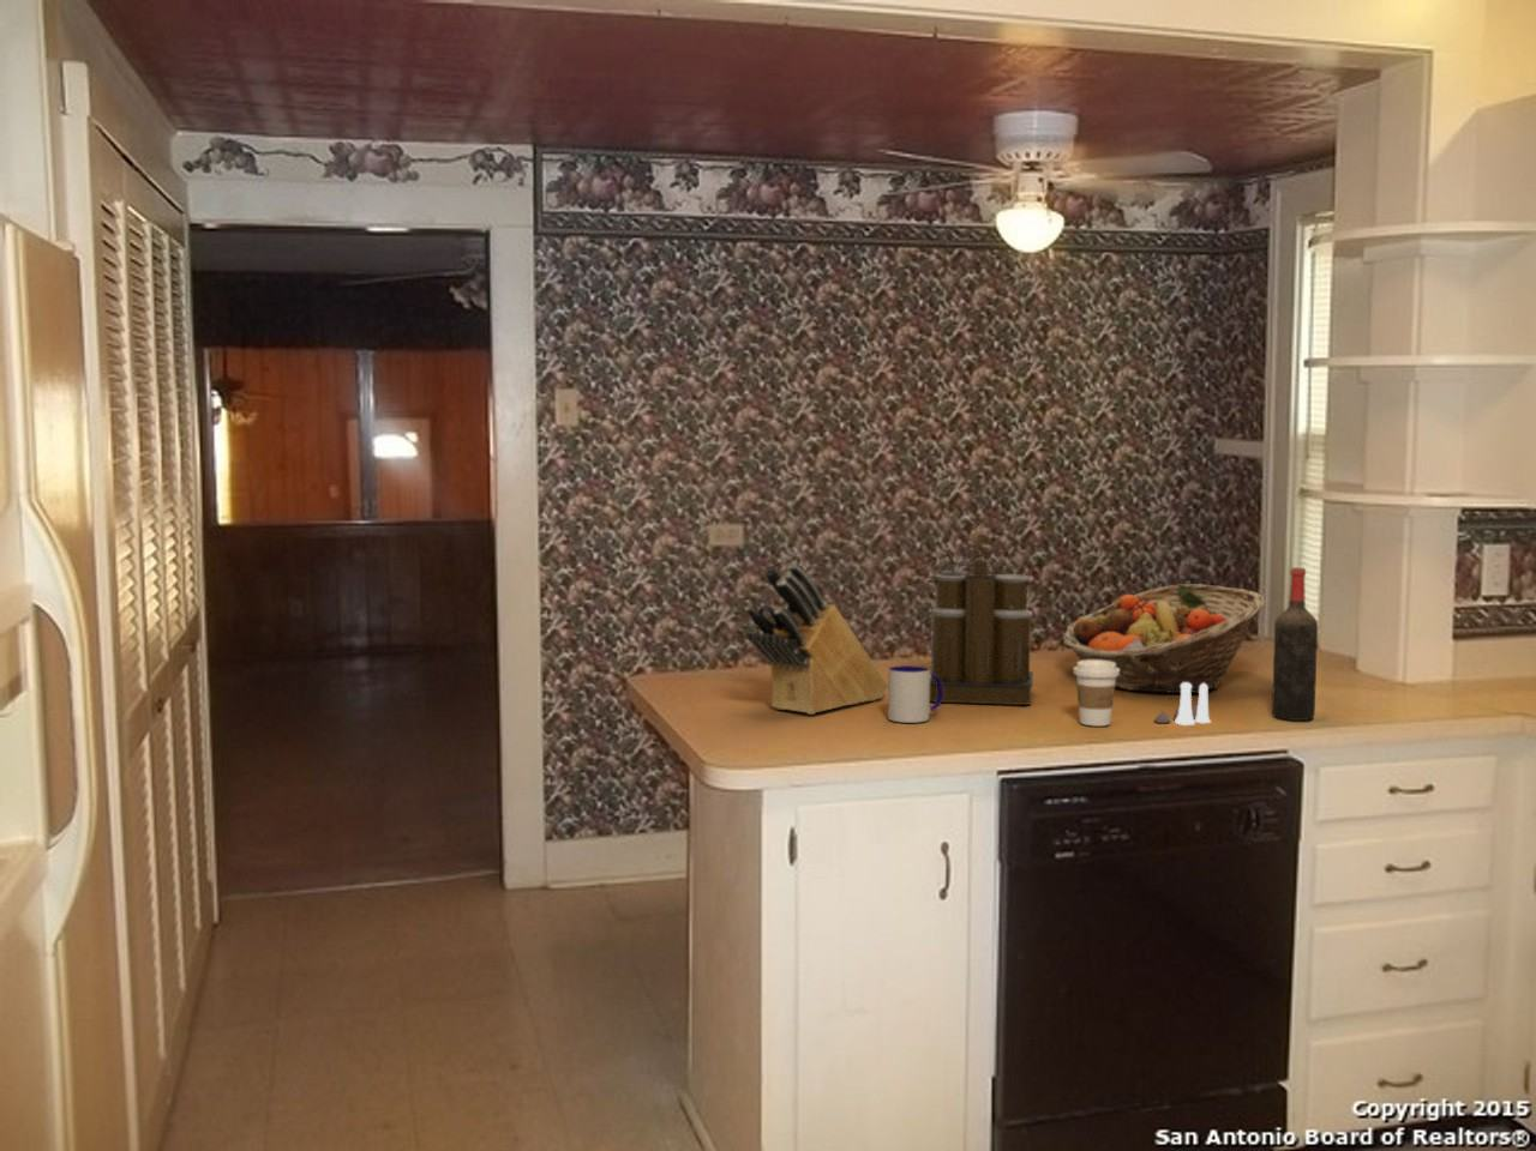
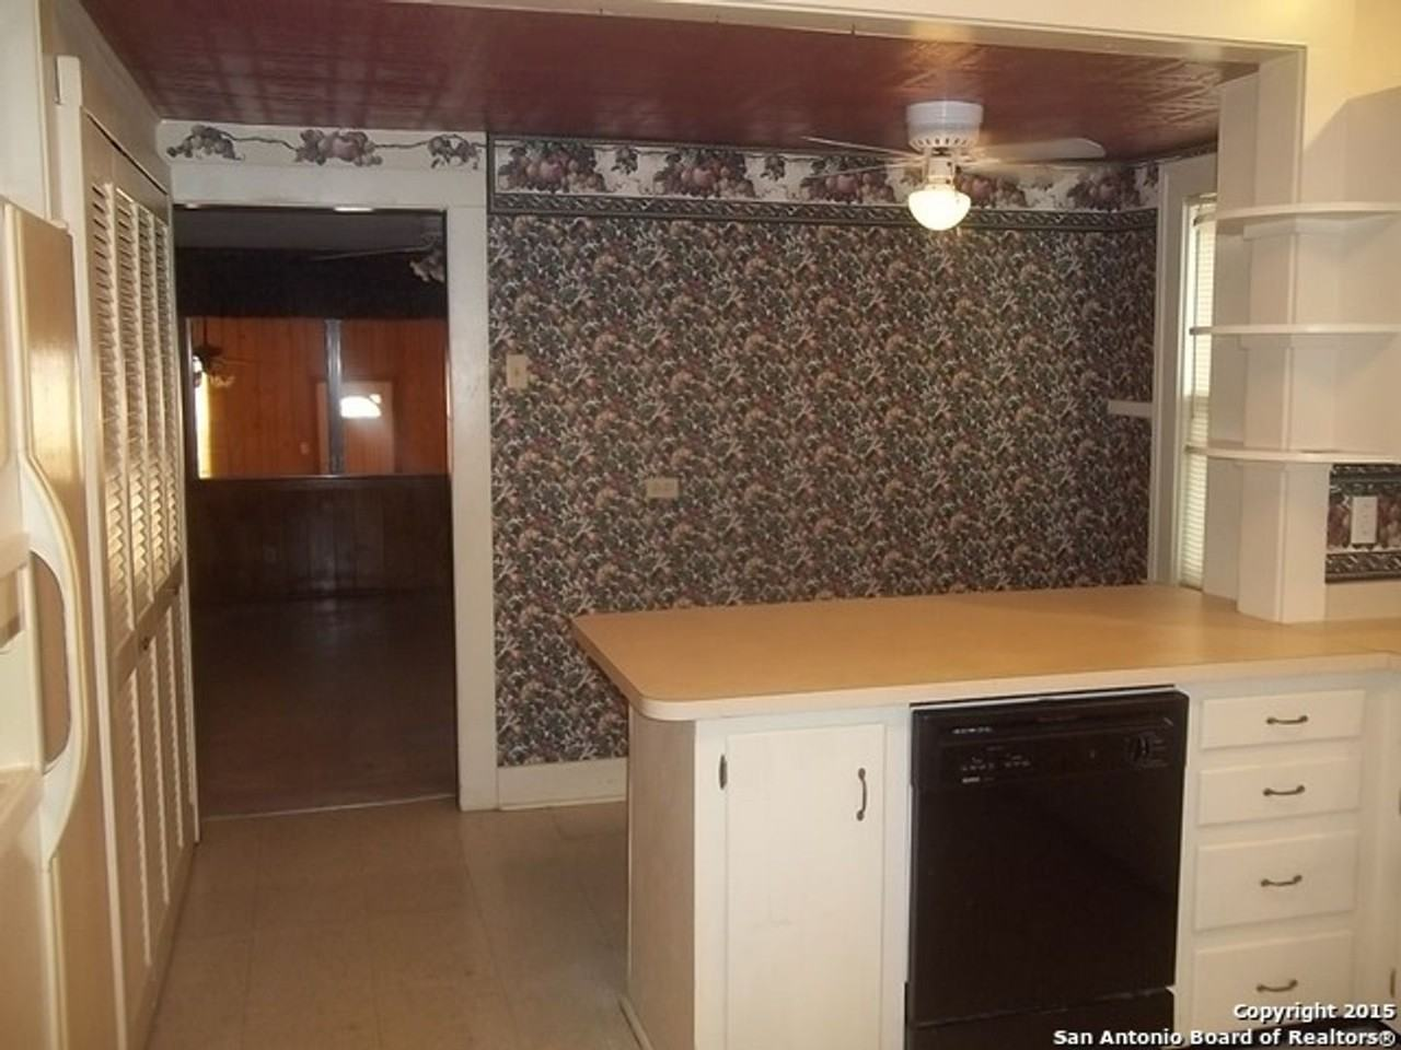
- knife block [743,561,888,716]
- wine bottle [1271,566,1318,722]
- fruit basket [1061,583,1266,694]
- coffee cup [1072,659,1120,727]
- salt and pepper shaker set [1153,682,1212,727]
- mug [887,664,943,724]
- coffee maker [926,533,1038,706]
